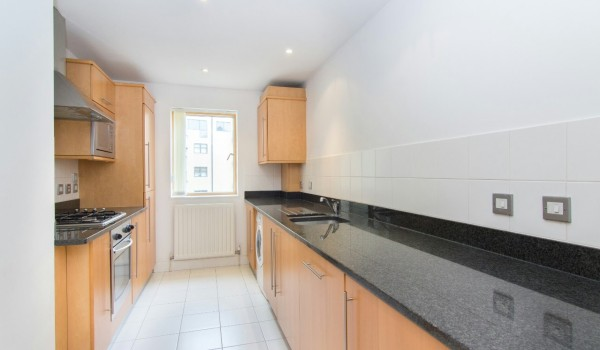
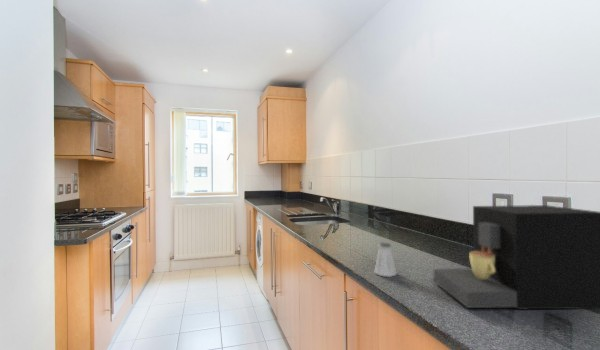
+ saltshaker [374,241,398,278]
+ coffee maker [433,204,600,310]
